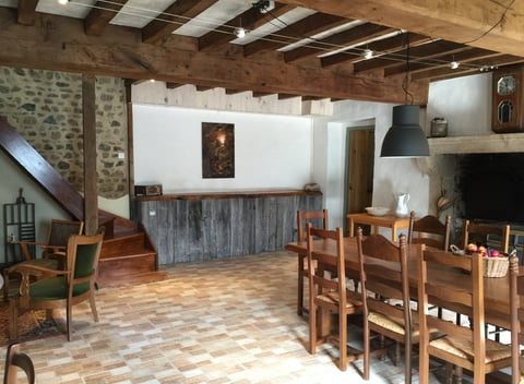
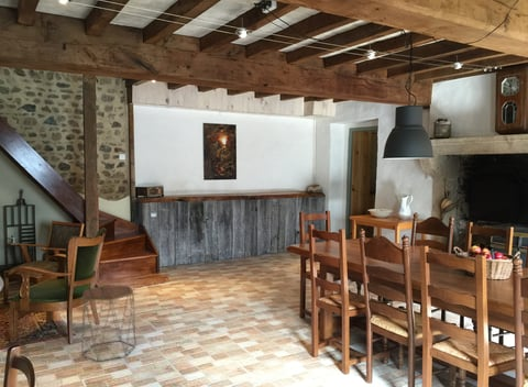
+ side table [80,284,138,363]
